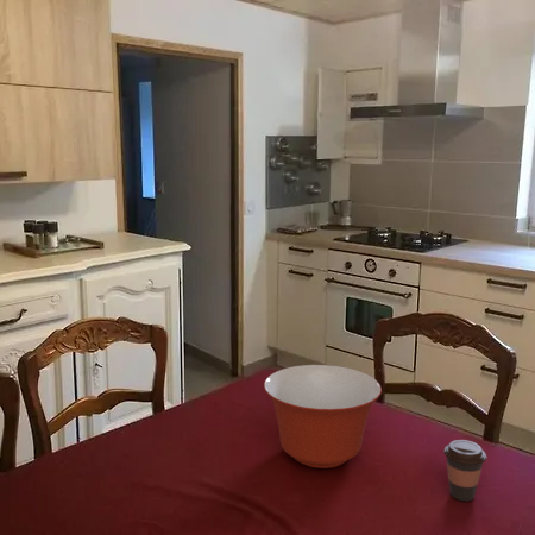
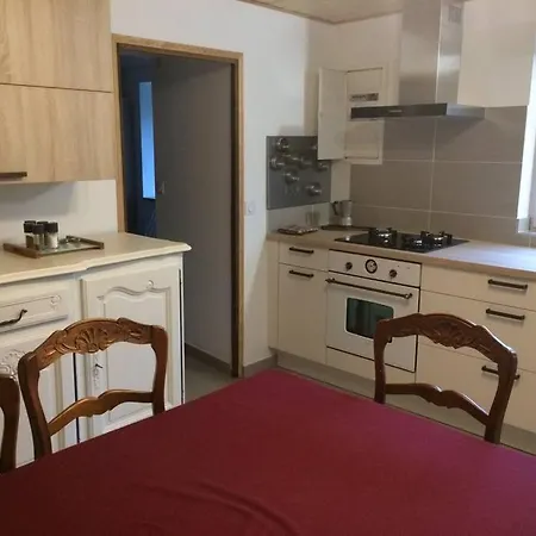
- coffee cup [442,439,487,502]
- mixing bowl [263,364,383,470]
